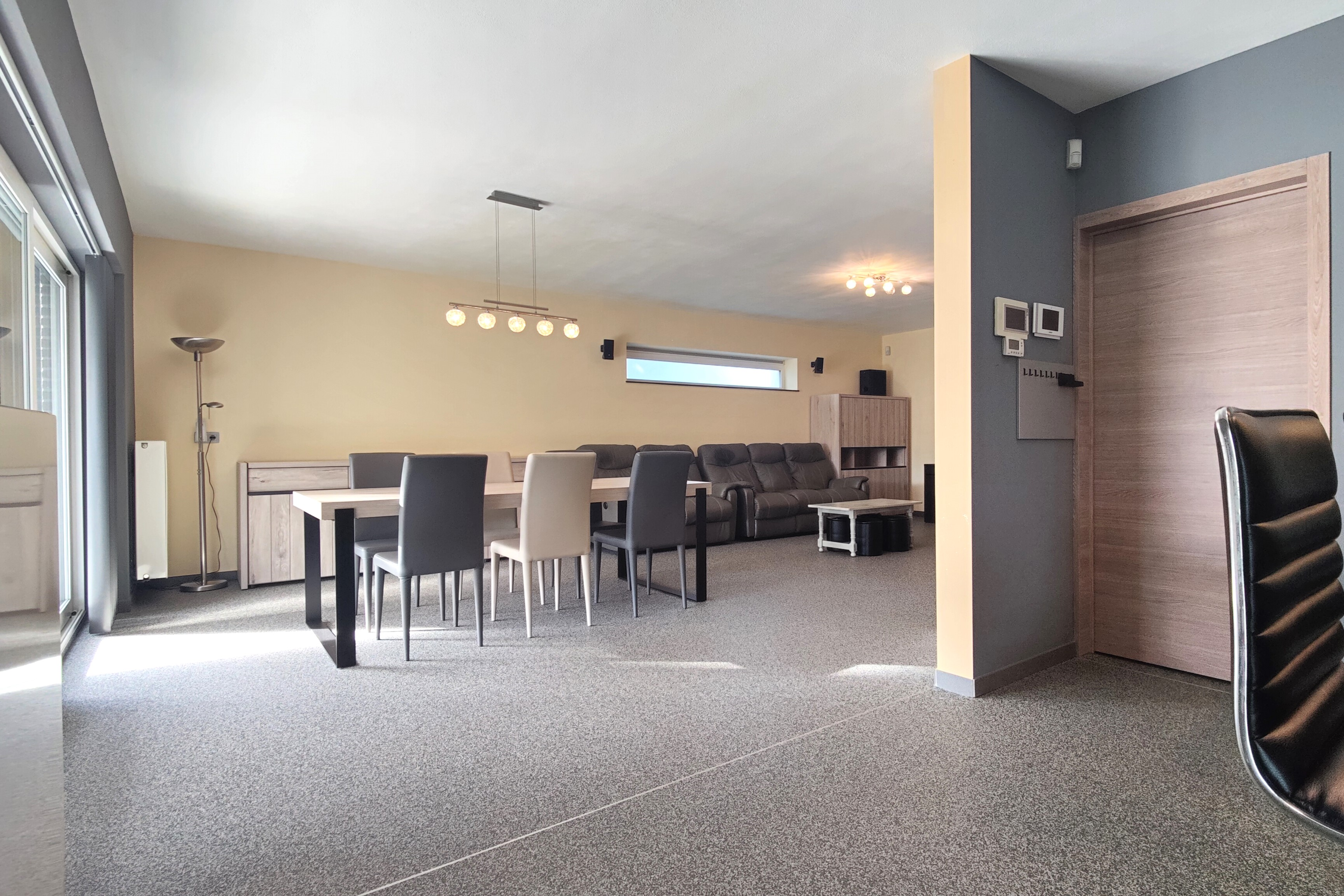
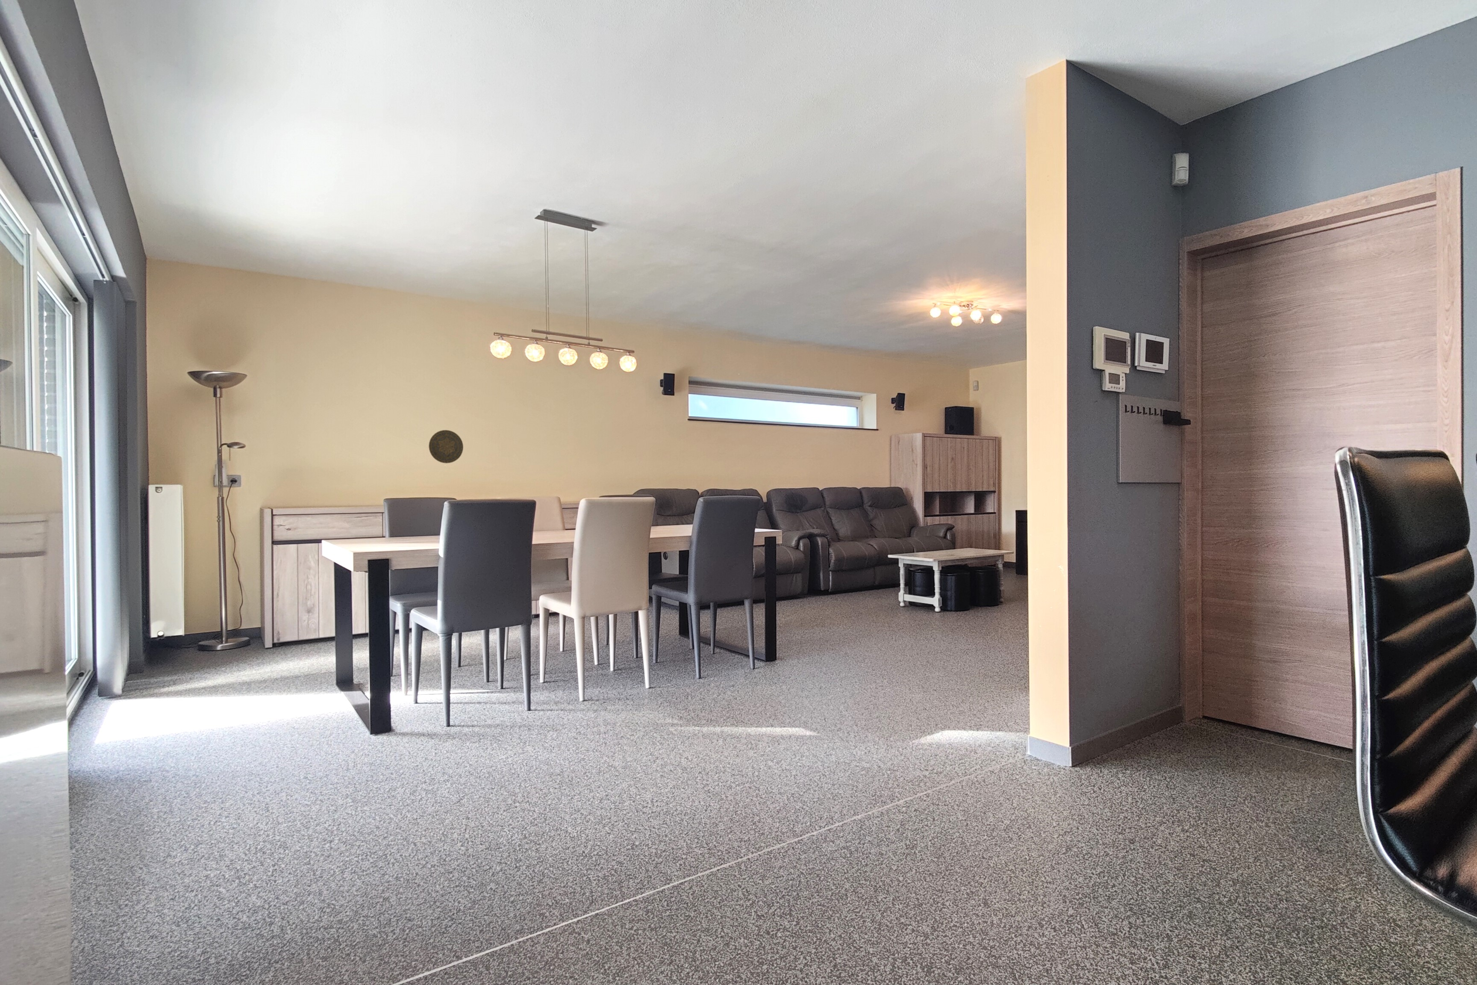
+ decorative plate [429,430,464,464]
